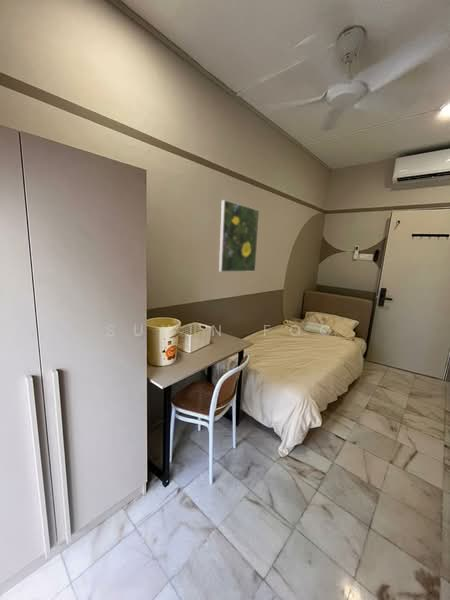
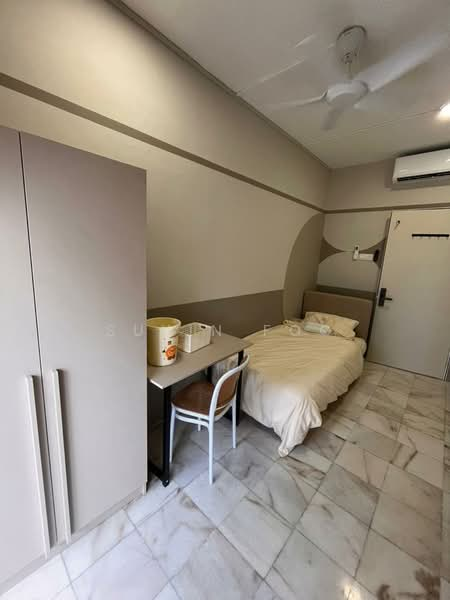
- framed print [218,199,260,273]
